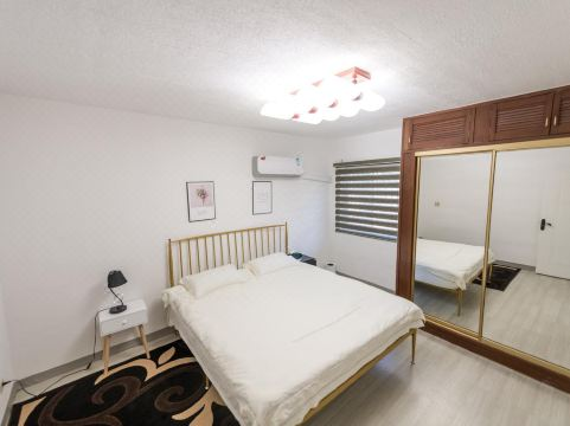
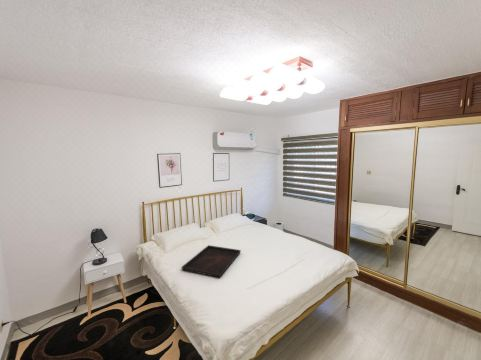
+ serving tray [181,244,242,279]
